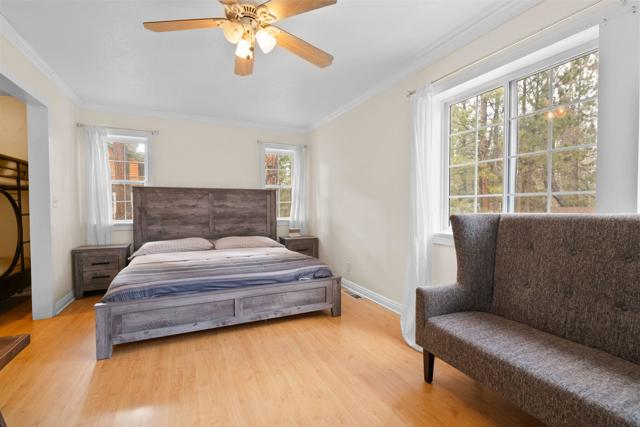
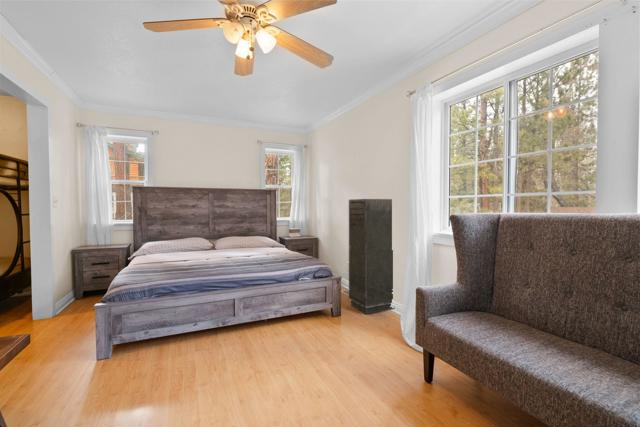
+ storage cabinet [348,198,395,316]
